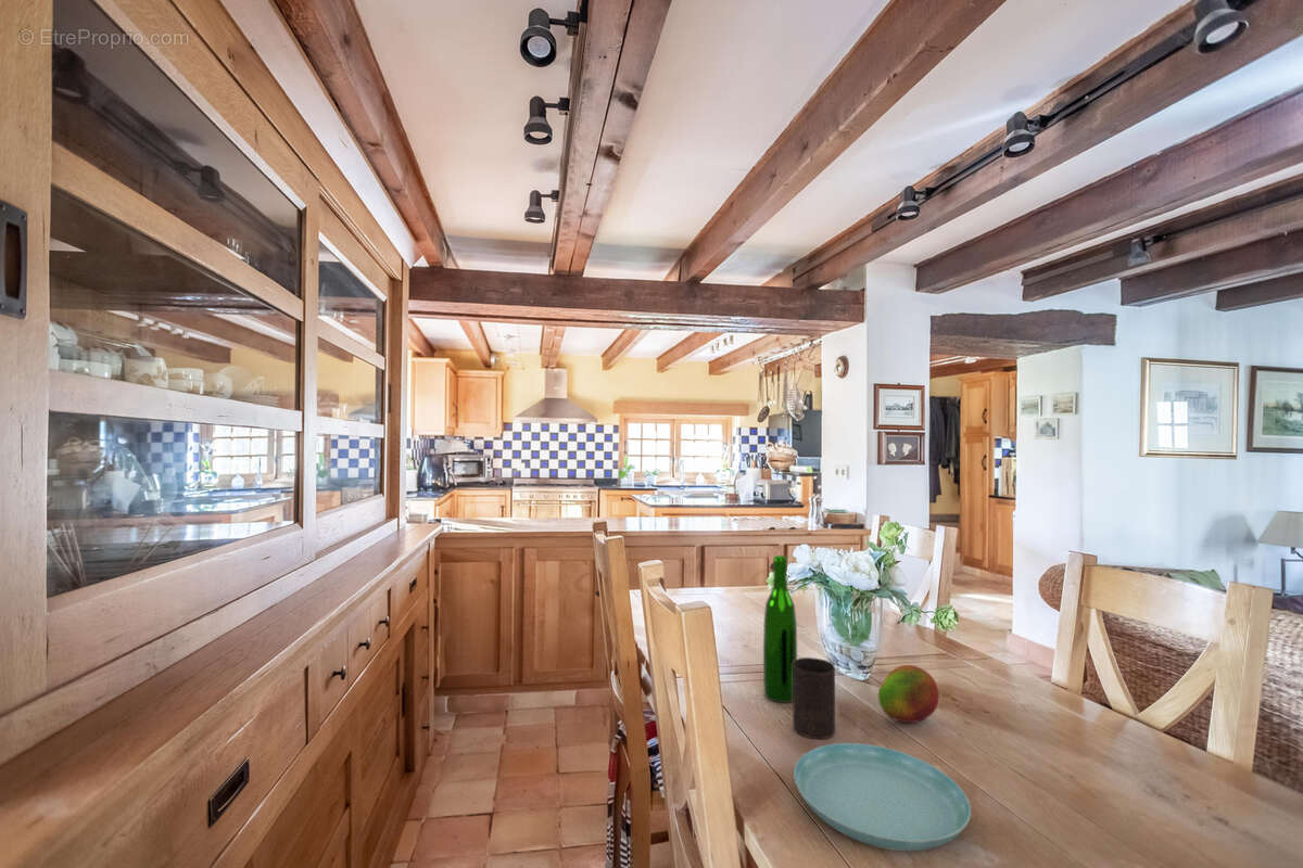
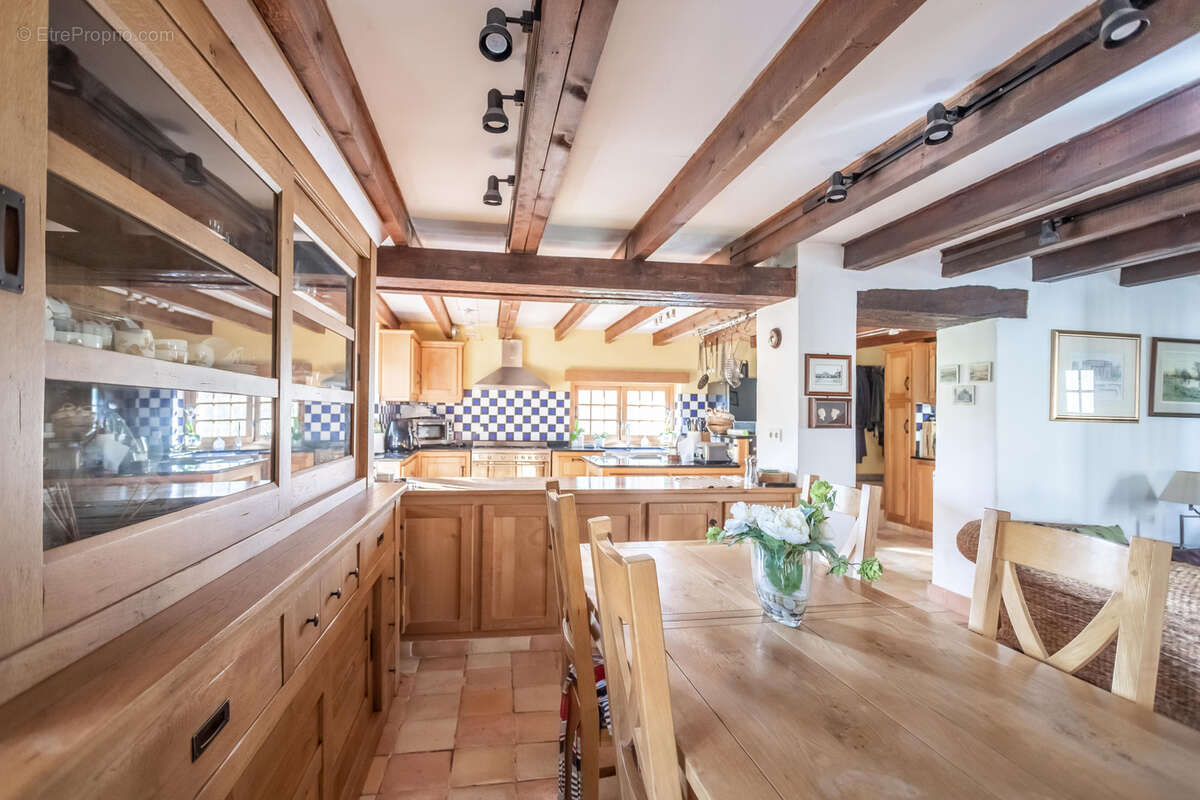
- wine bottle [762,554,798,704]
- cup [792,656,836,740]
- fruit [877,664,940,724]
- saucer [793,742,972,852]
